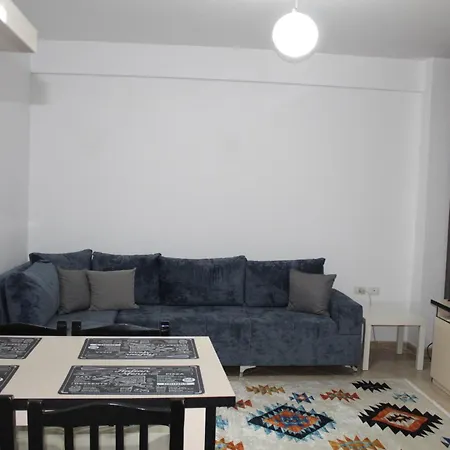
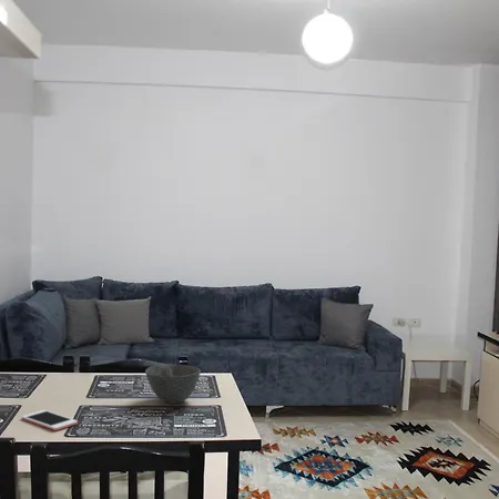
+ cell phone [21,409,79,431]
+ bowl [144,364,202,405]
